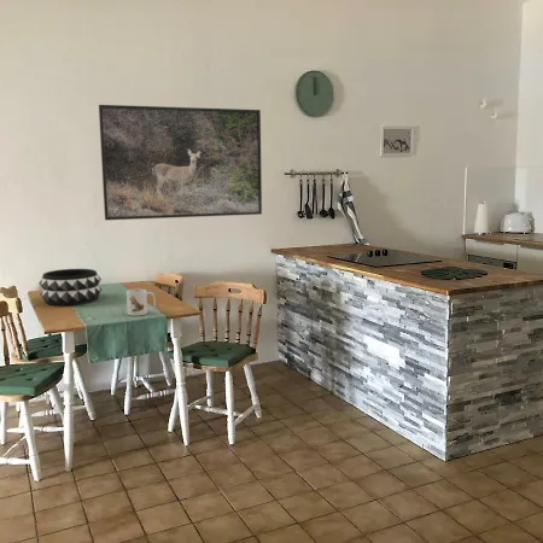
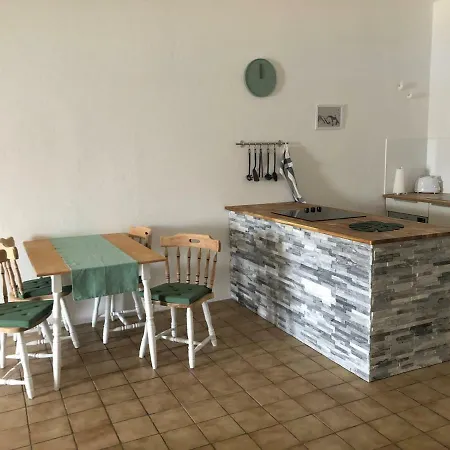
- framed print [98,104,263,221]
- mug [125,288,157,317]
- decorative bowl [37,268,103,306]
